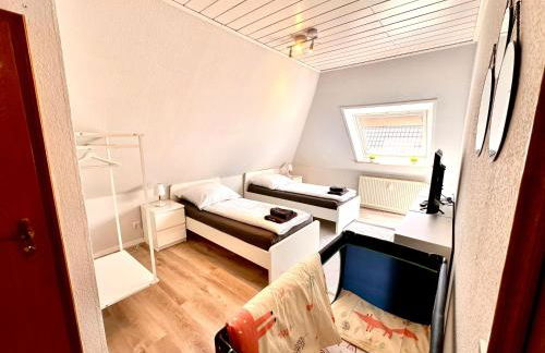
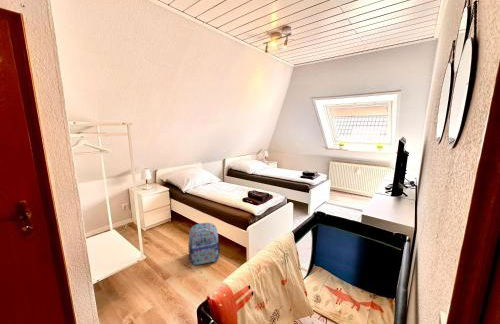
+ backpack [187,222,221,266]
